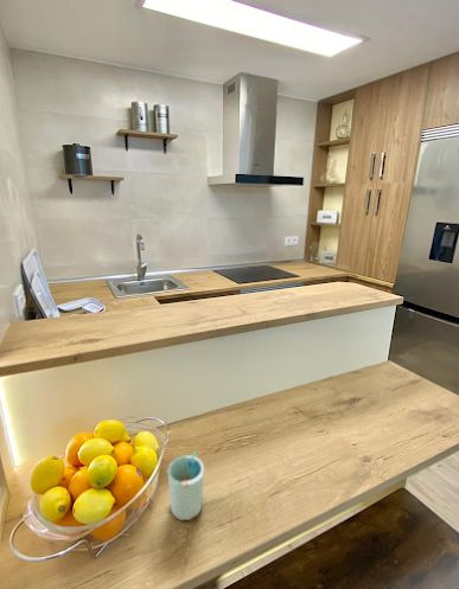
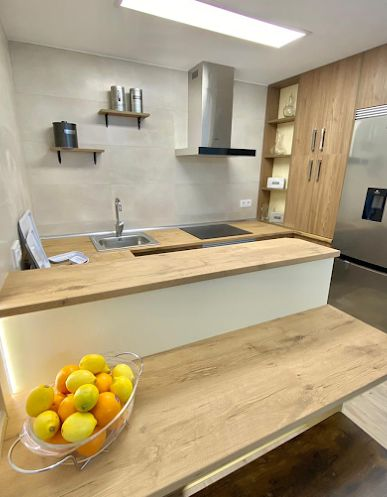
- cup [166,450,205,521]
